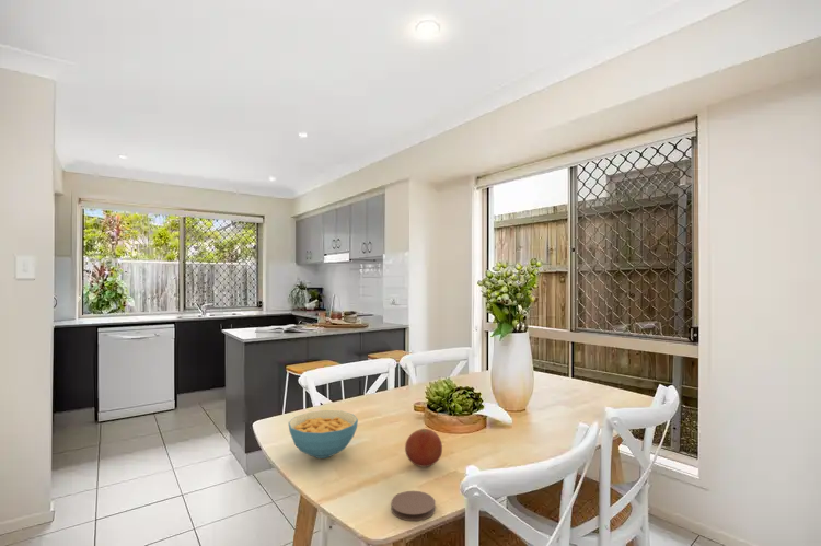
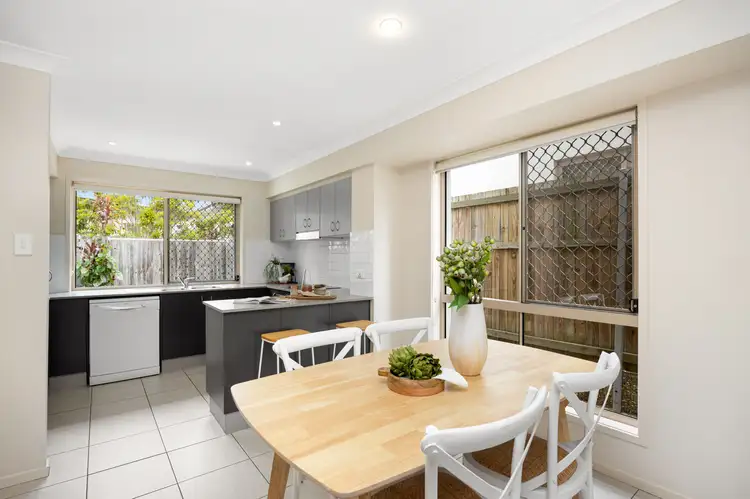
- fruit [404,428,443,468]
- coaster [390,490,437,522]
- cereal bowl [287,409,359,460]
